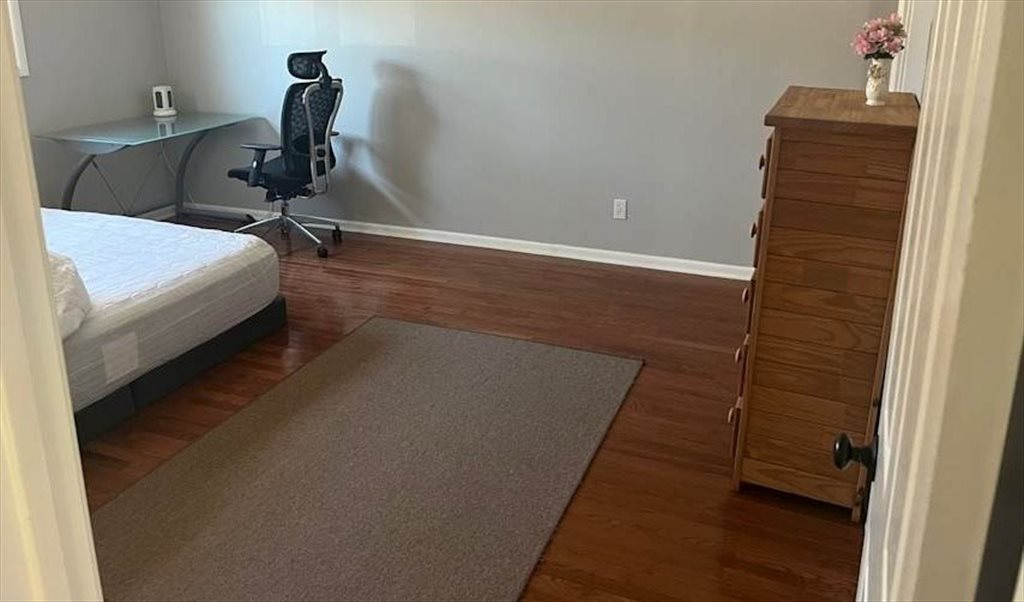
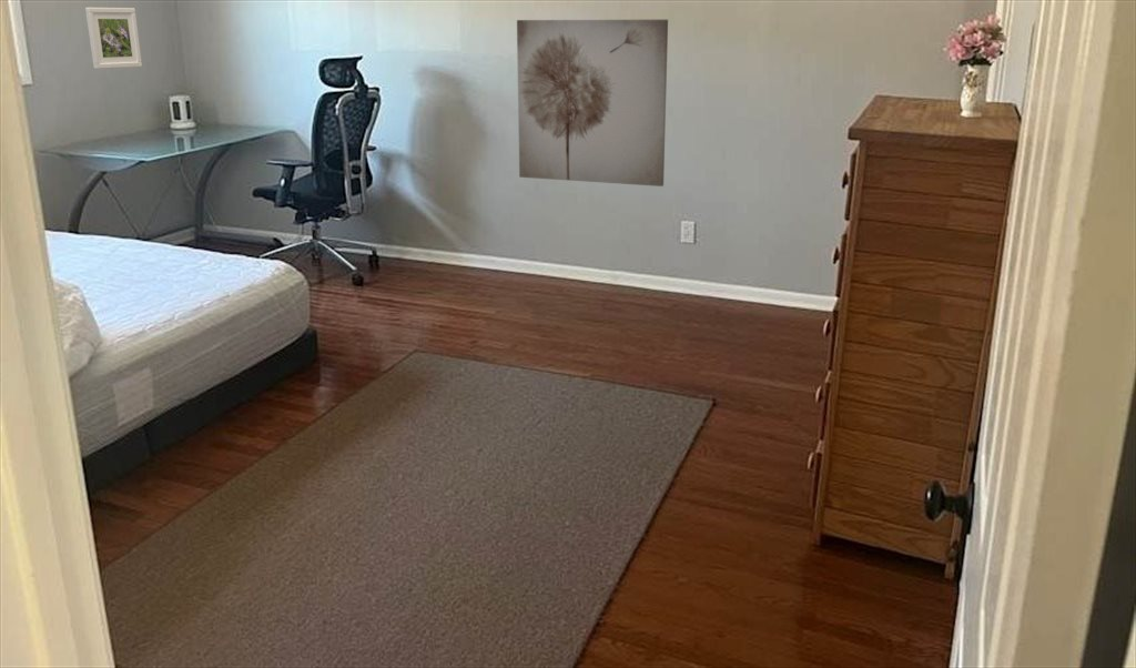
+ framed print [84,7,143,70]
+ wall art [516,19,669,188]
